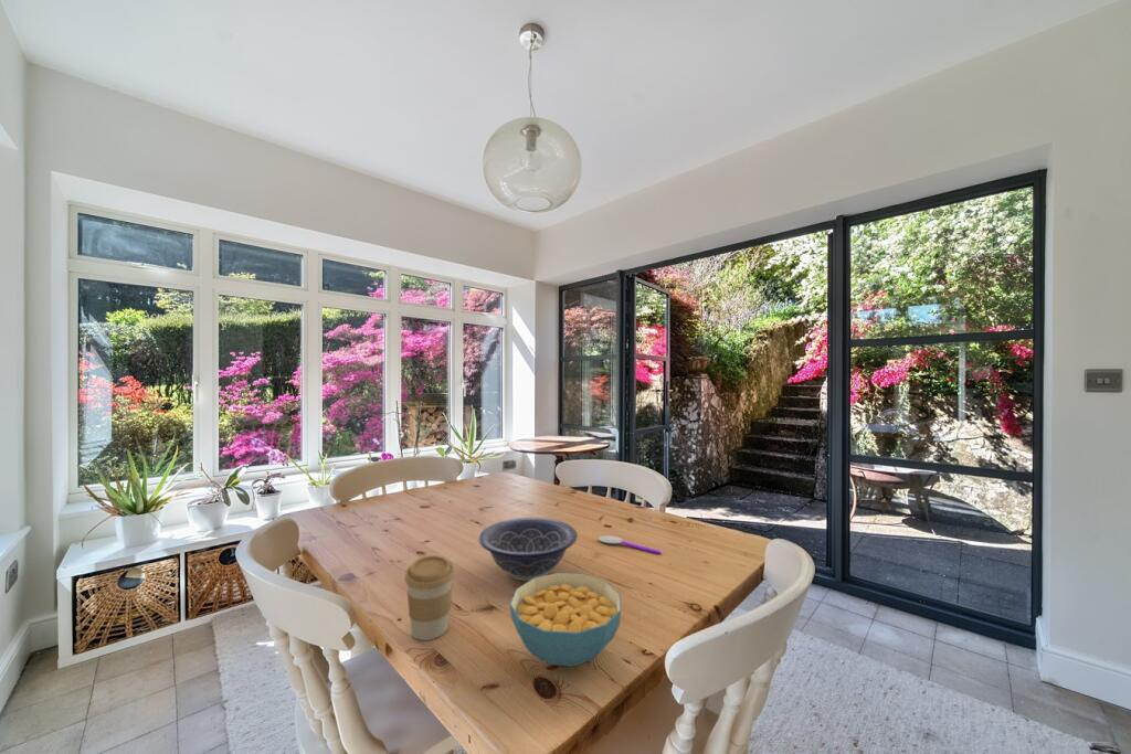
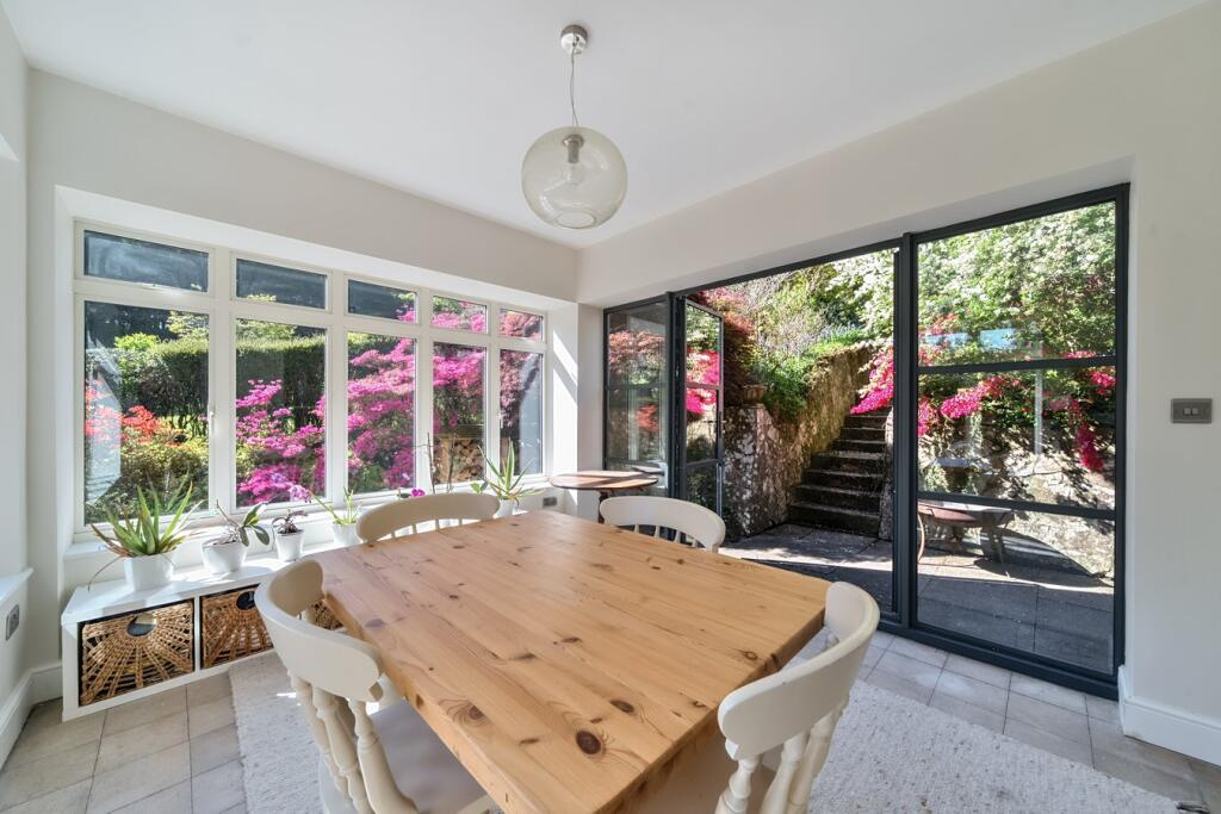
- cereal bowl [509,572,622,667]
- coffee cup [403,554,456,641]
- decorative bowl [478,517,579,582]
- spoon [598,535,663,555]
